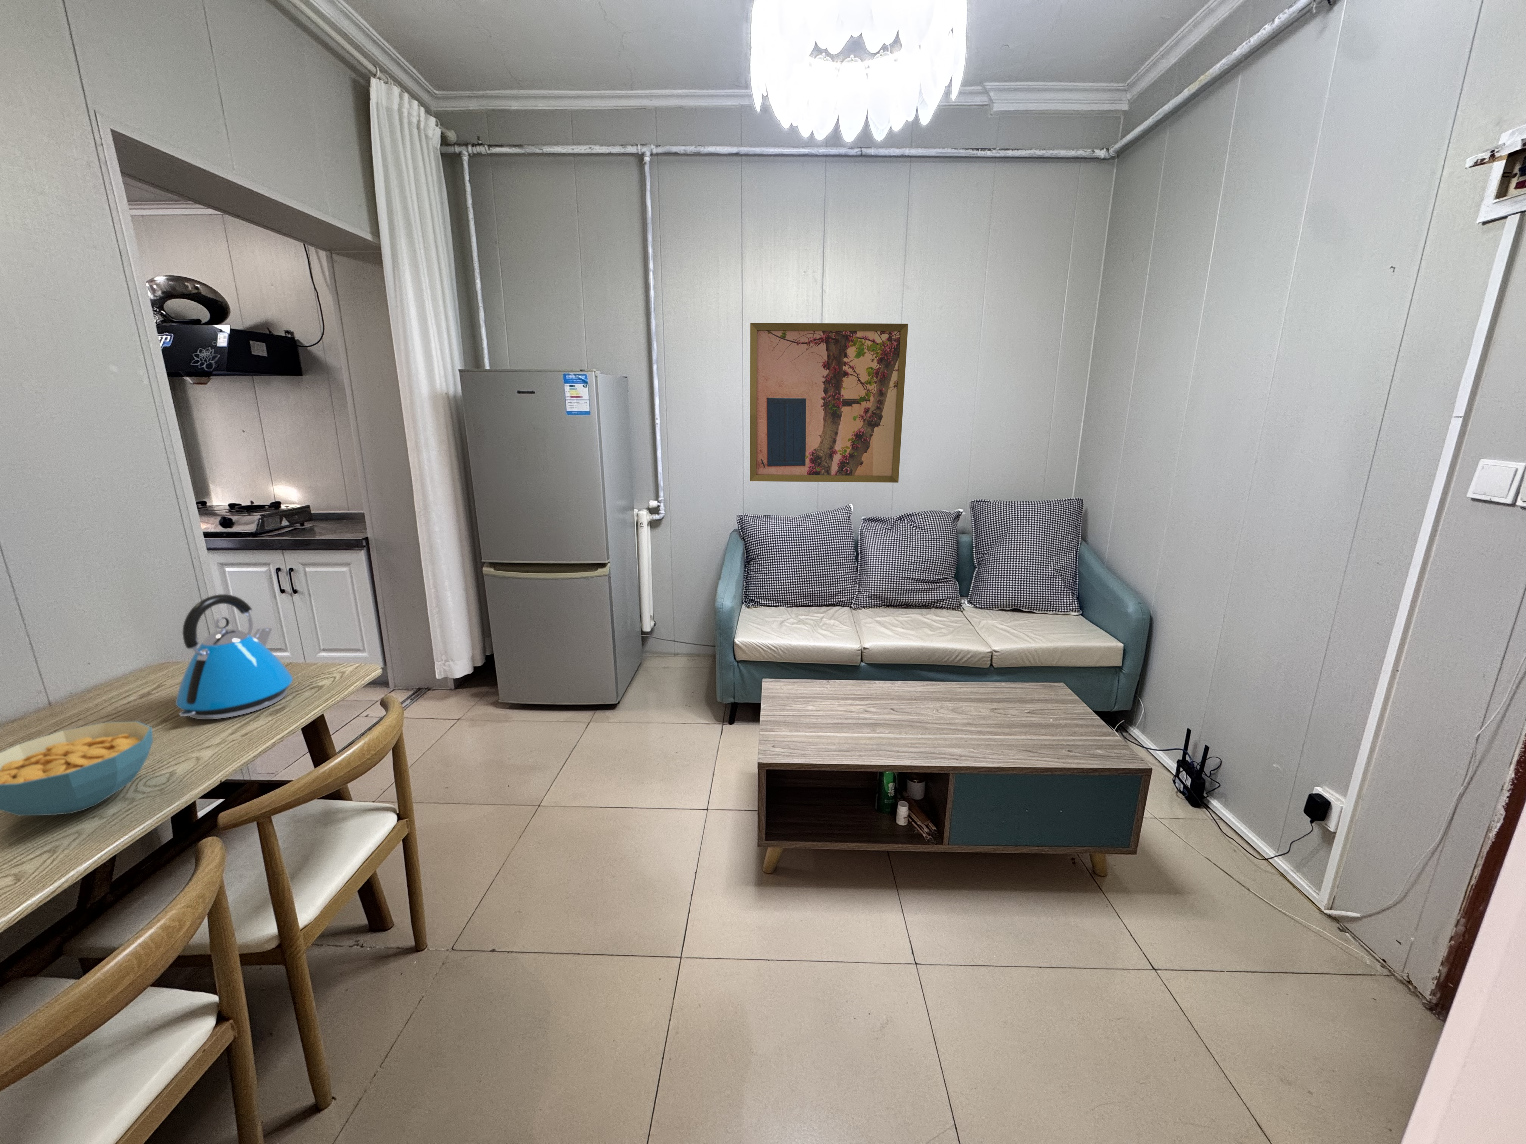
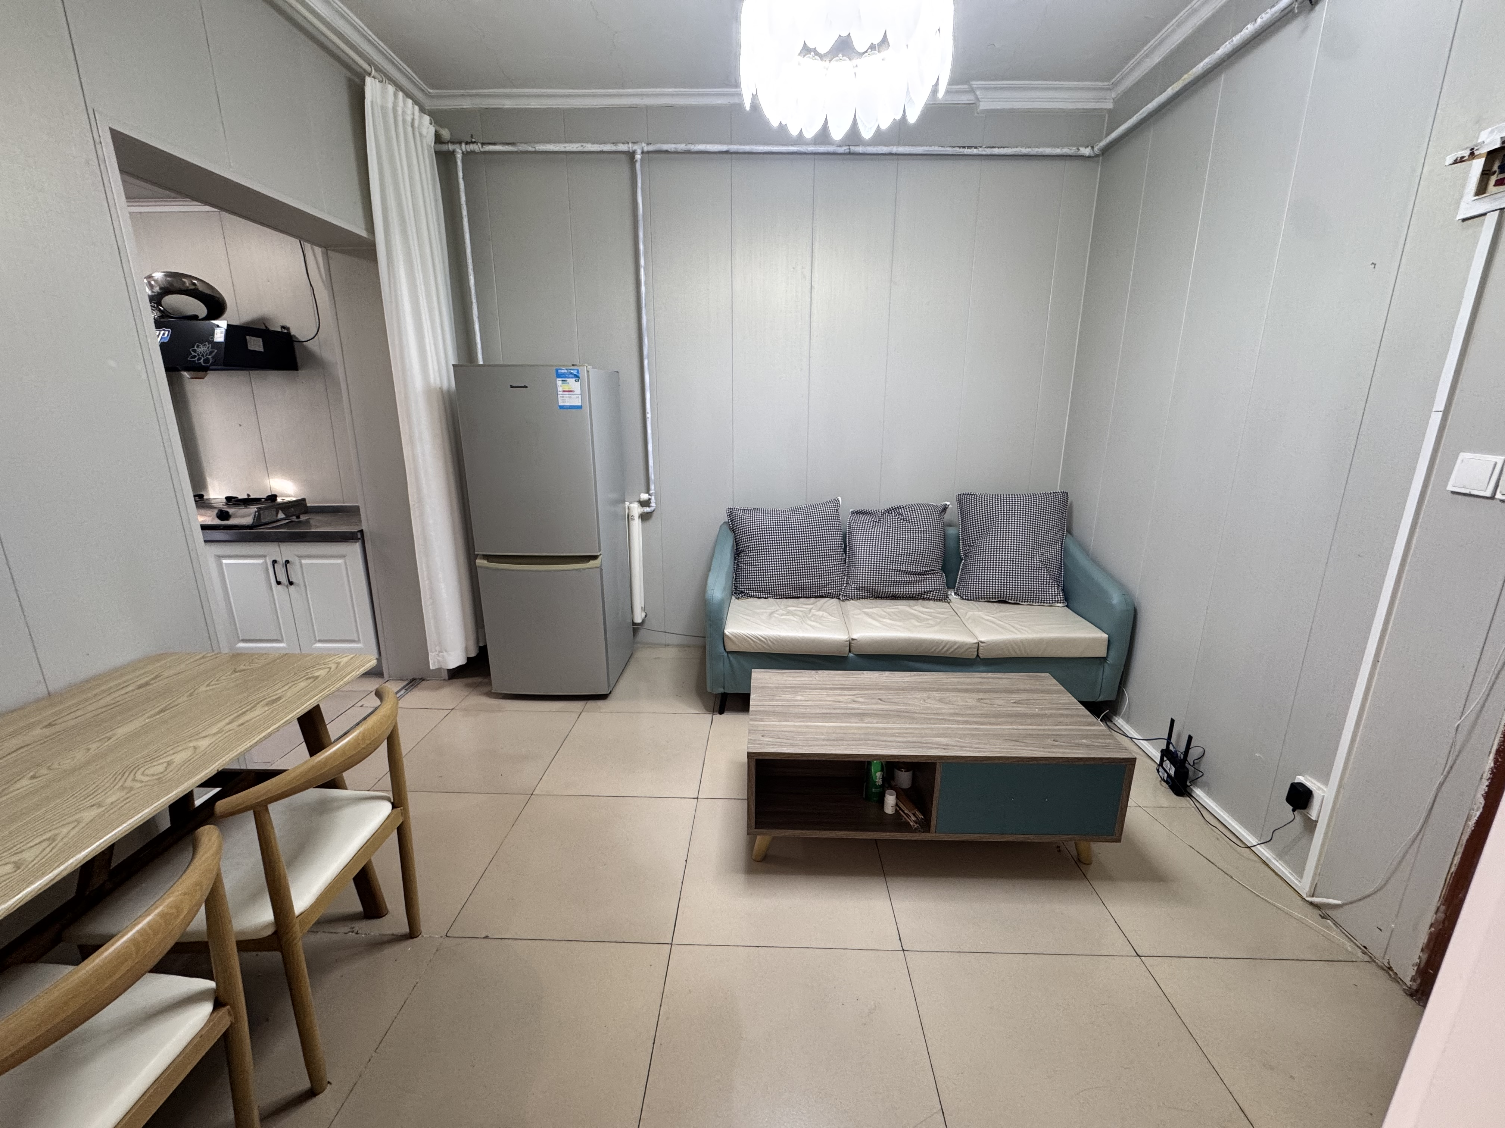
- cereal bowl [0,721,154,816]
- wall art [750,322,908,483]
- kettle [175,594,293,720]
